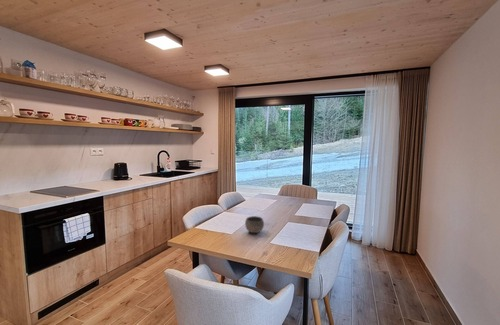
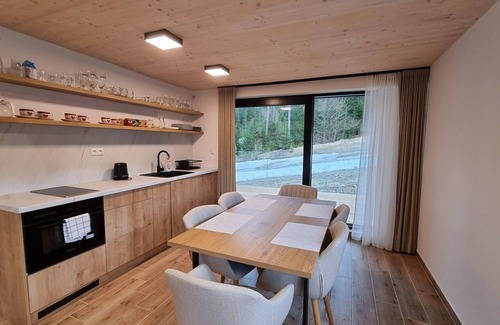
- bowl [244,215,265,234]
